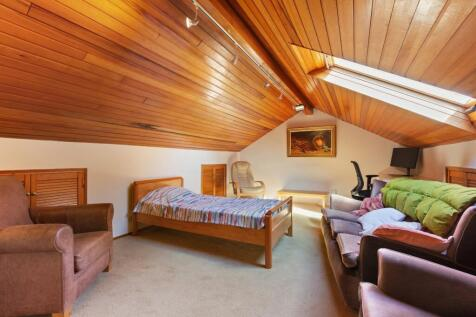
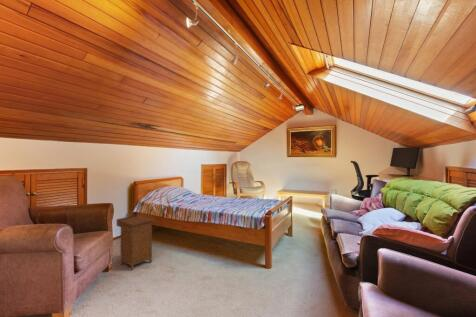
+ nightstand [116,215,156,271]
